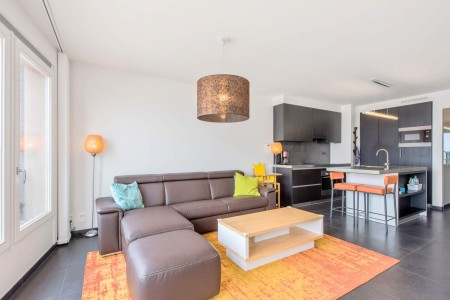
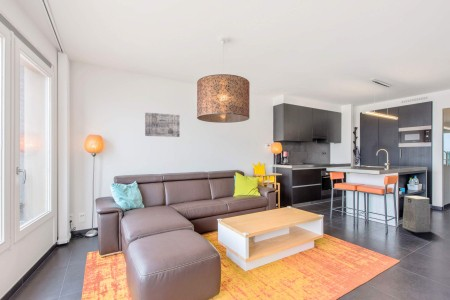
+ wall art [144,112,181,138]
+ air purifier [402,195,431,233]
